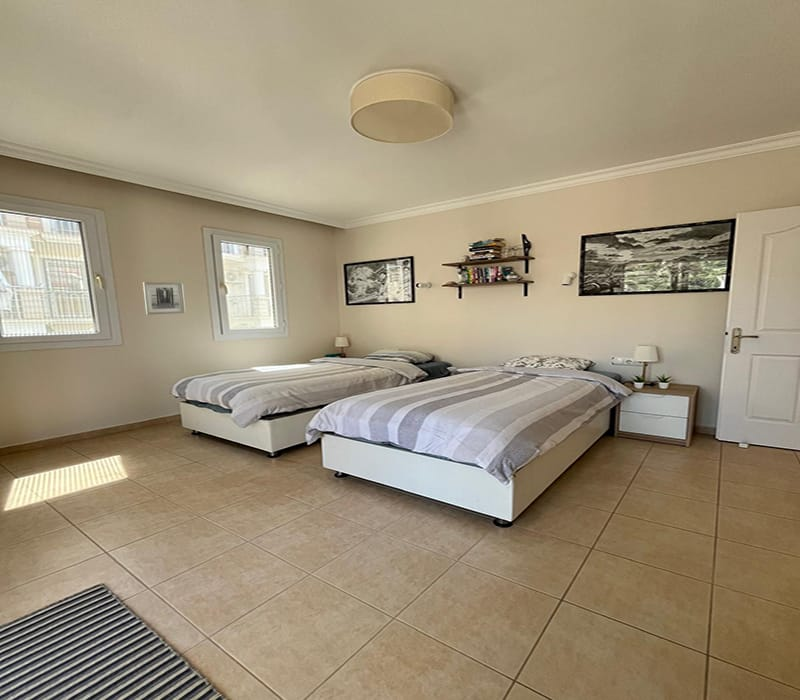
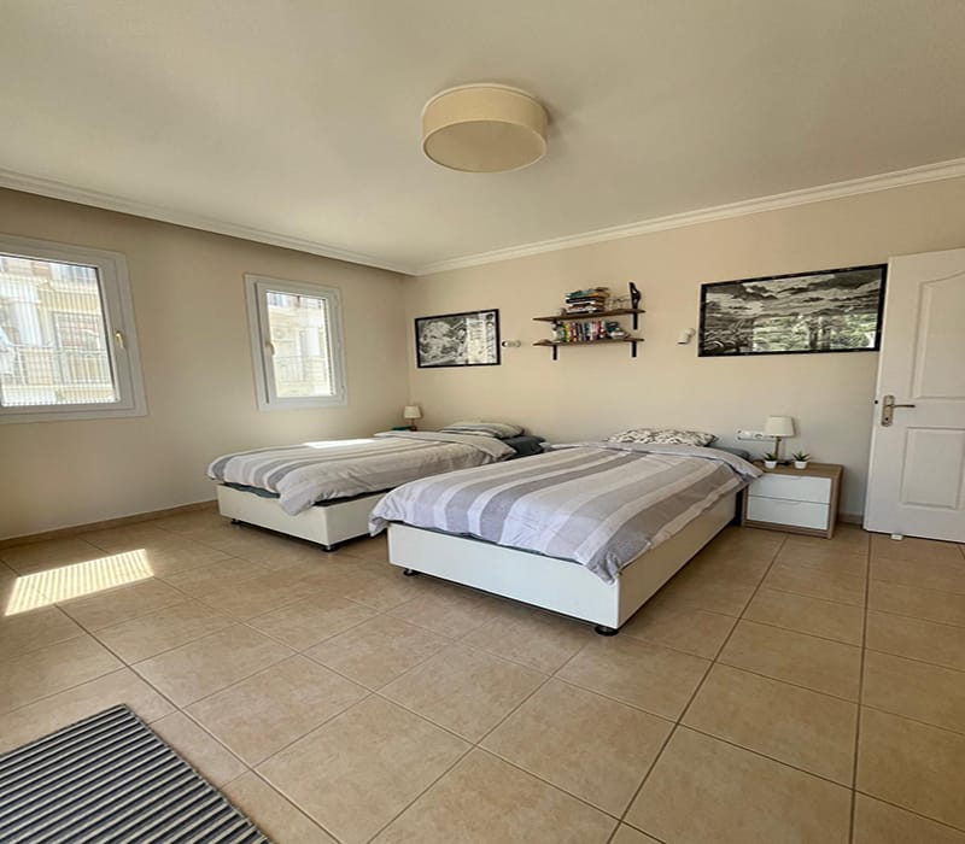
- wall art [142,281,186,316]
